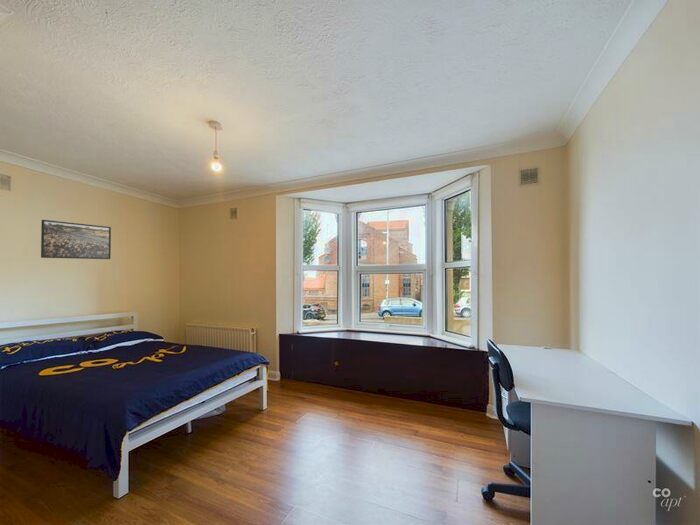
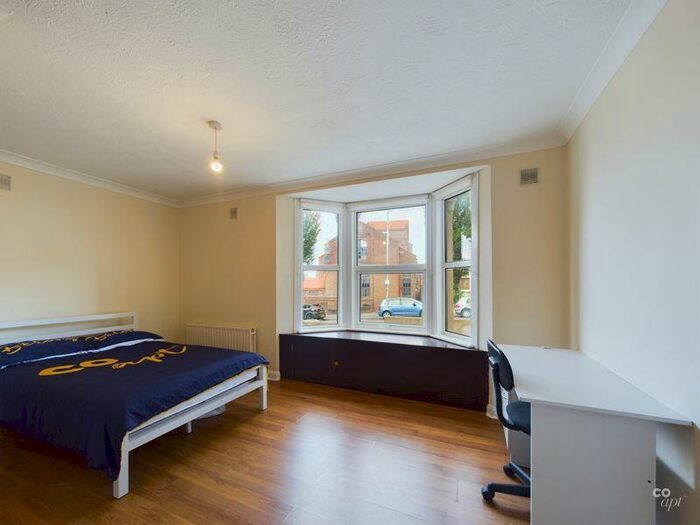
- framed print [40,219,112,260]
